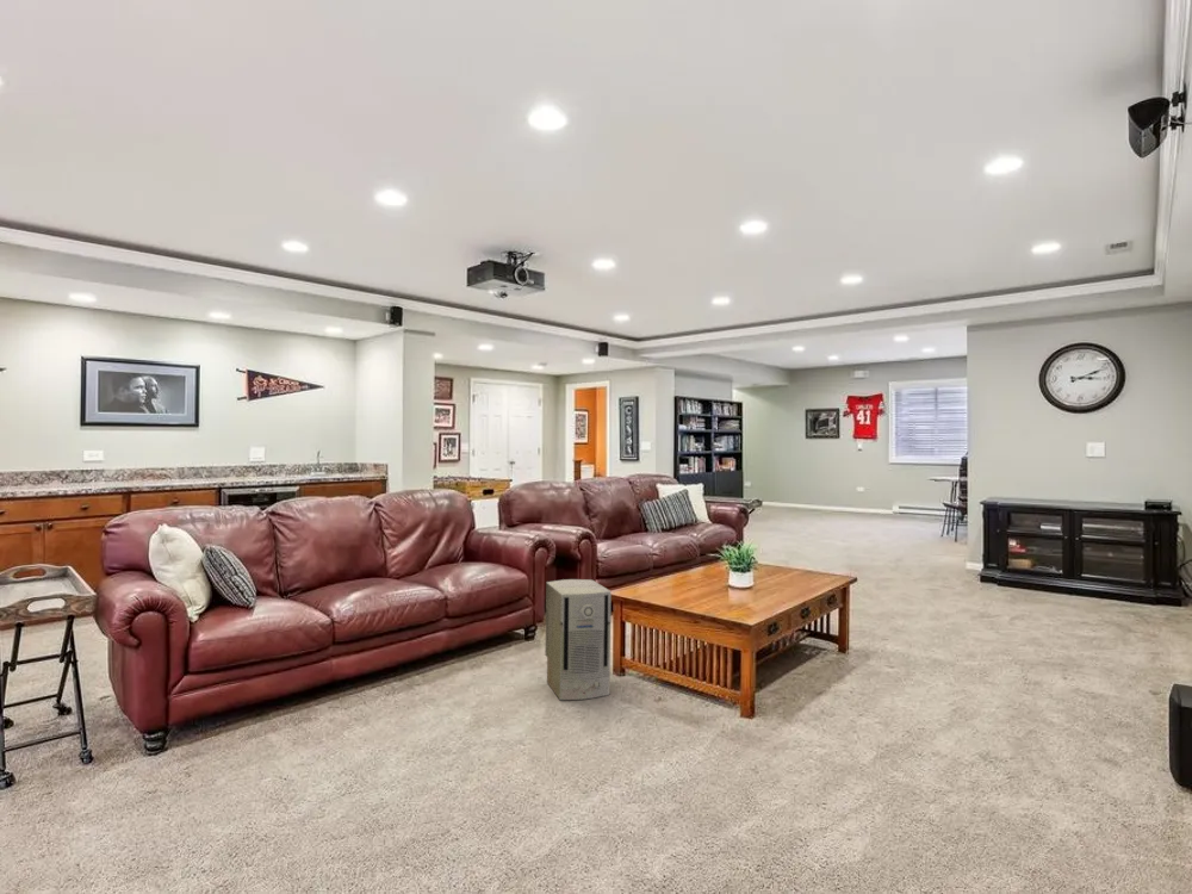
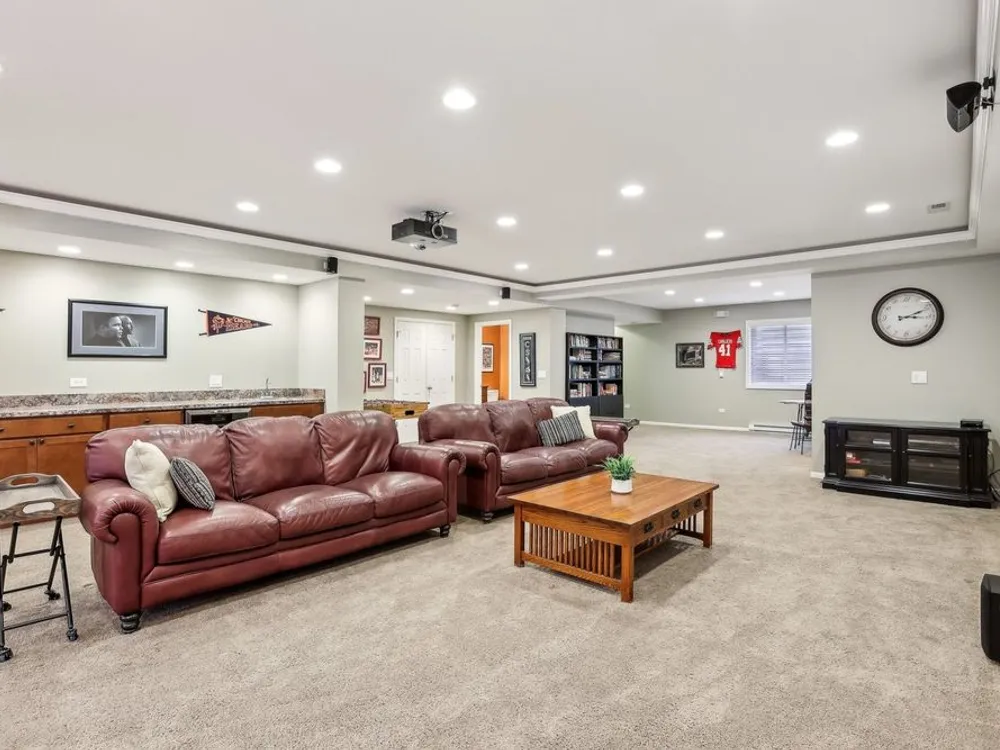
- air purifier [545,578,613,701]
